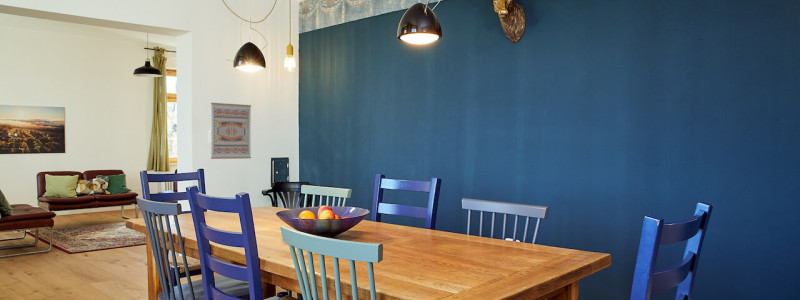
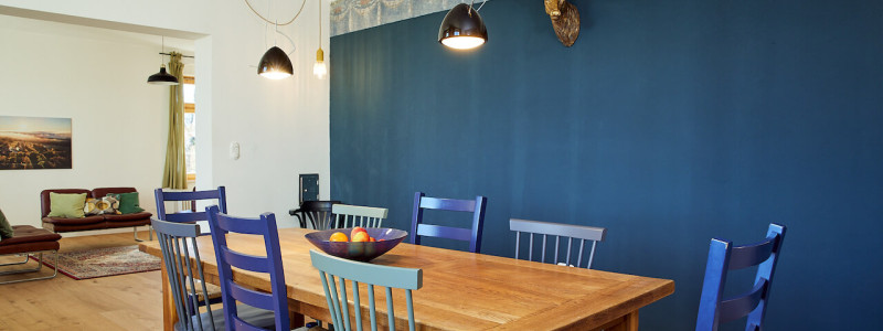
- wall art [210,102,252,160]
